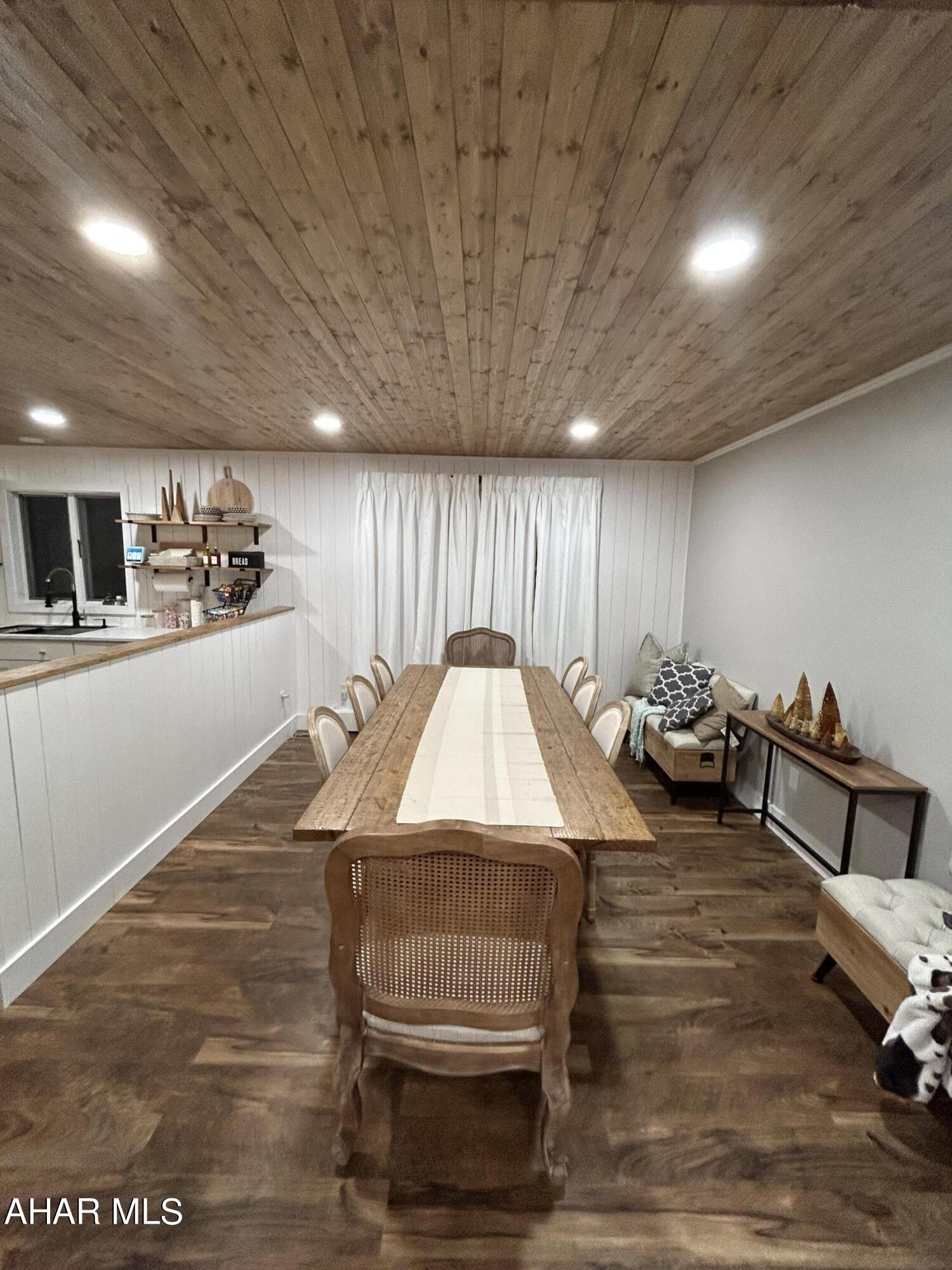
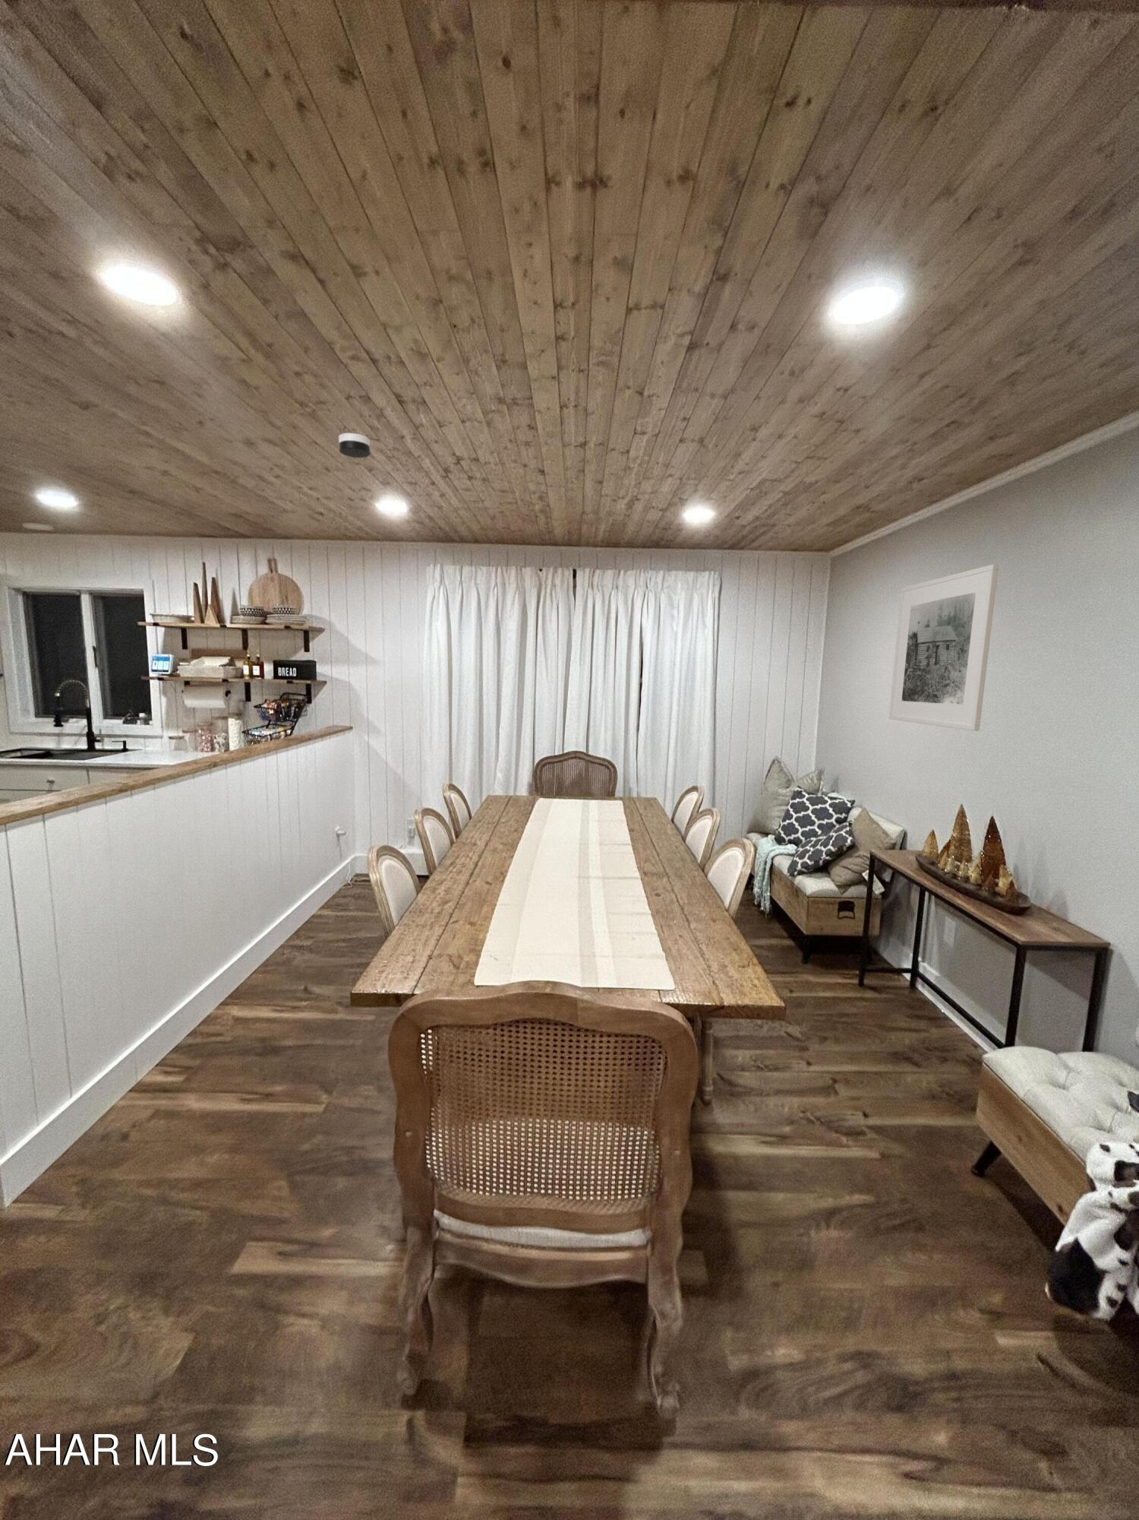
+ smoke detector [337,432,371,460]
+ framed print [889,564,999,732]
